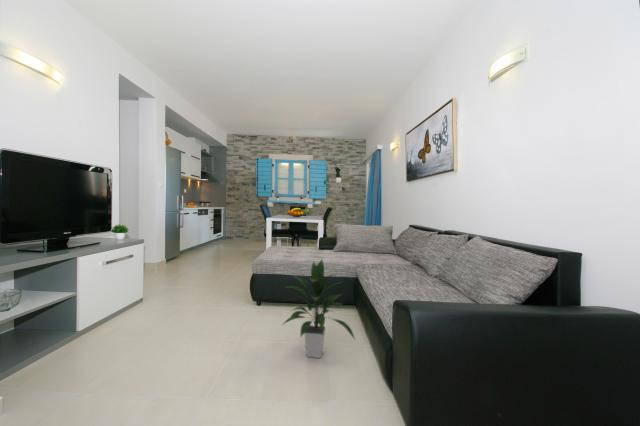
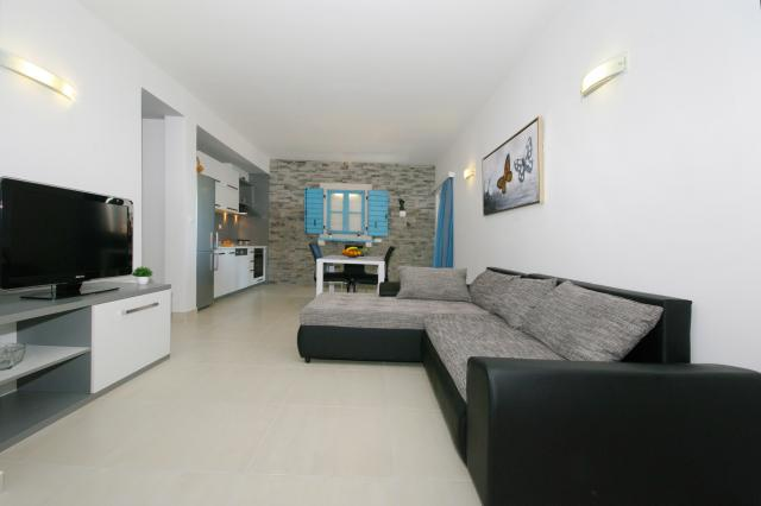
- indoor plant [281,258,356,359]
